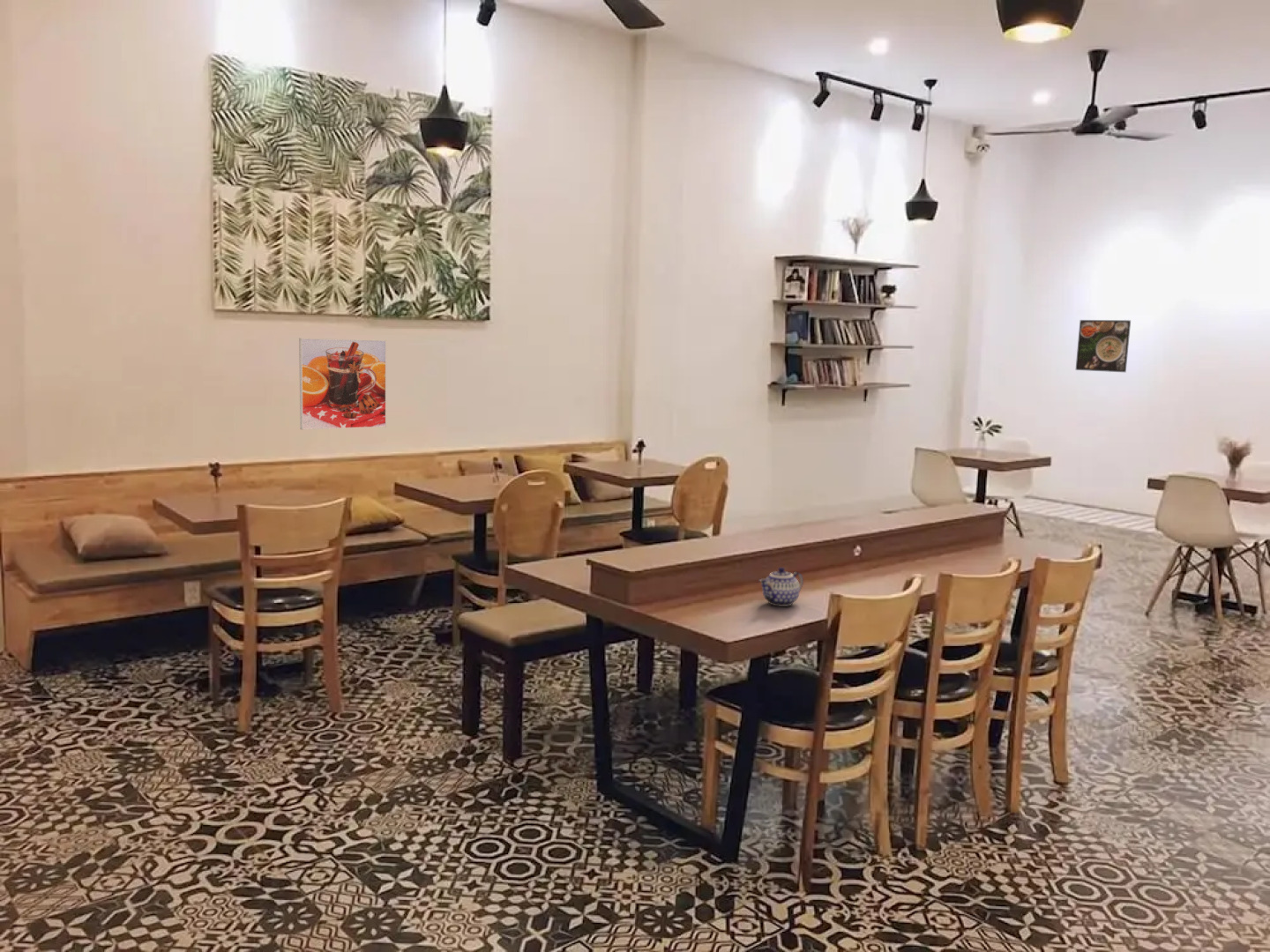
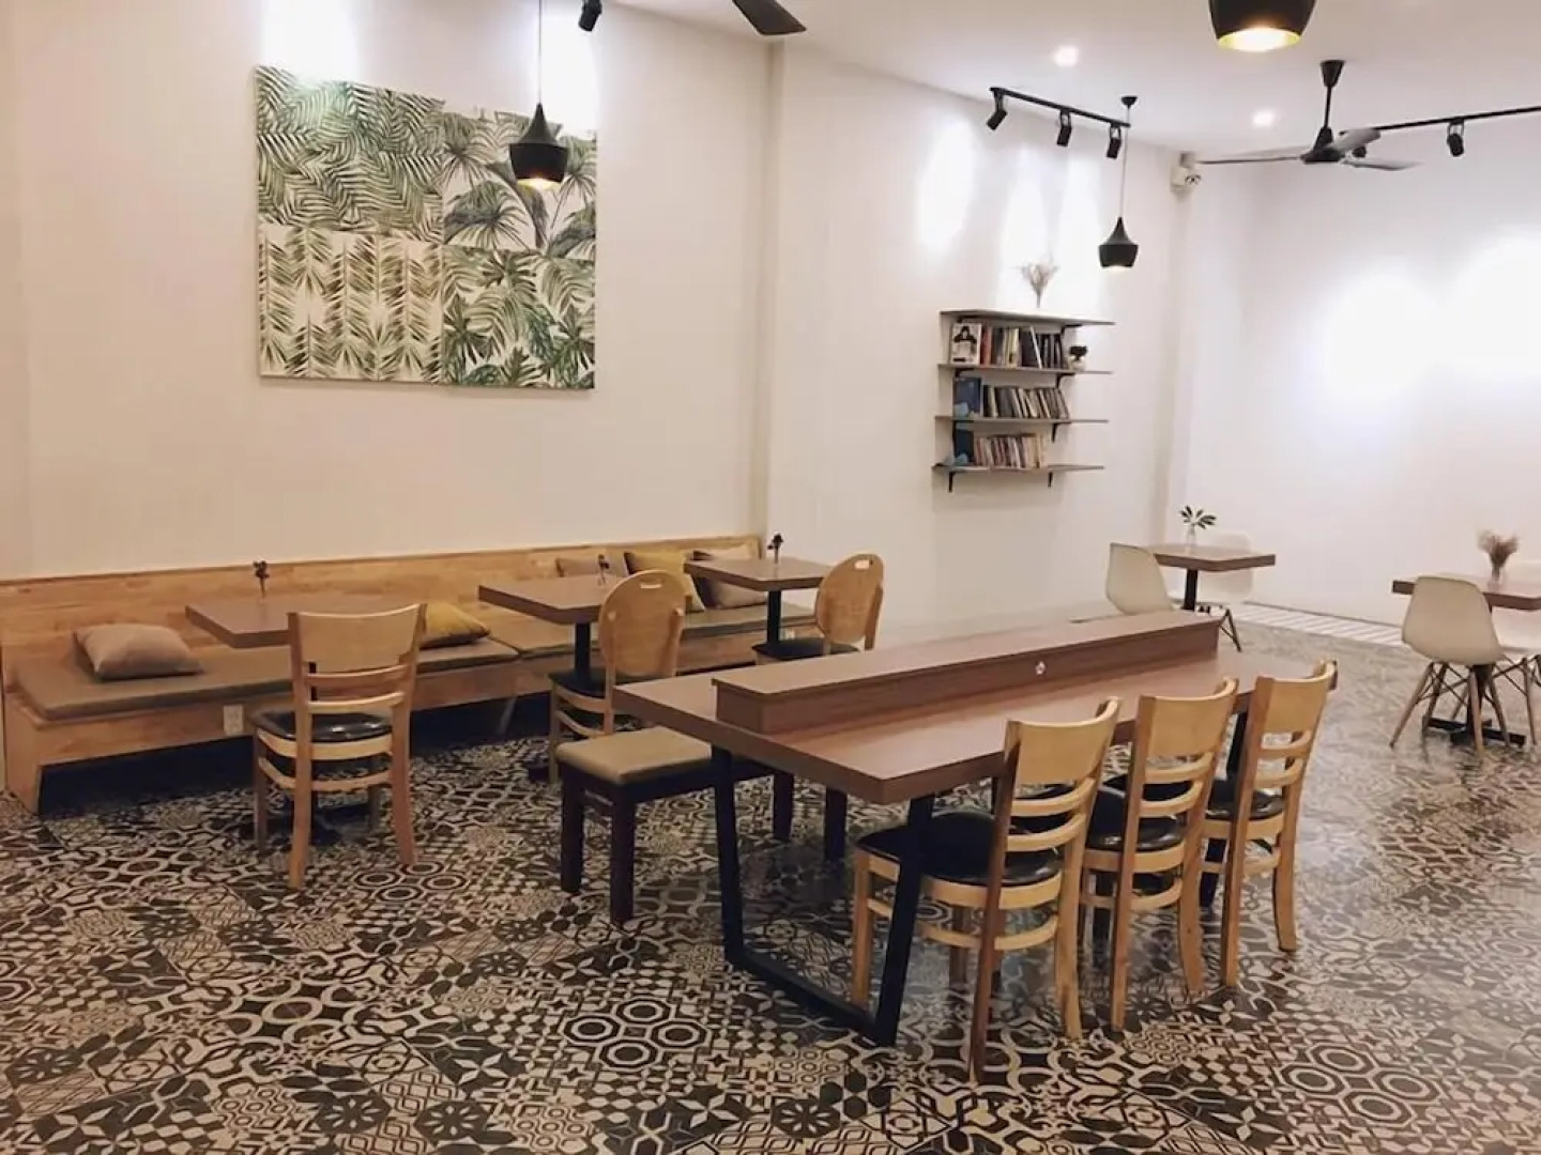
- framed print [298,338,387,430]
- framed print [1075,319,1132,373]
- teapot [758,567,804,607]
